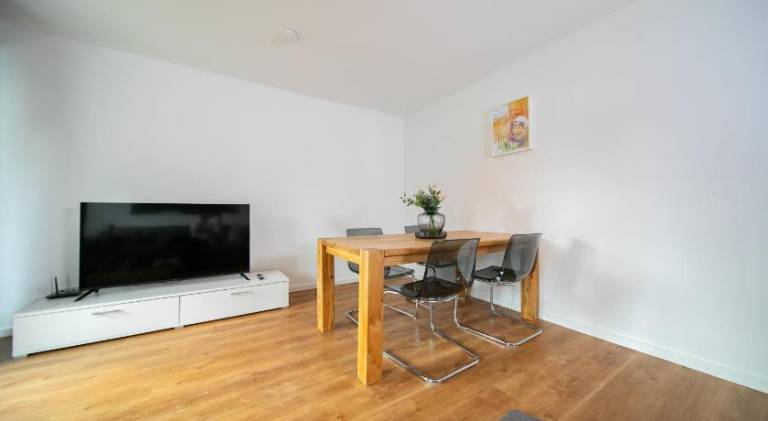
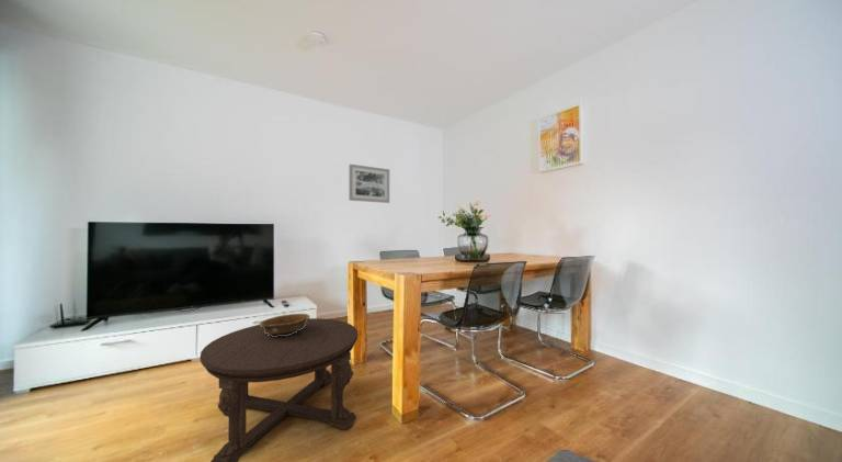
+ coffee table [200,317,359,462]
+ wall art [348,164,390,204]
+ decorative bowl [259,313,311,337]
